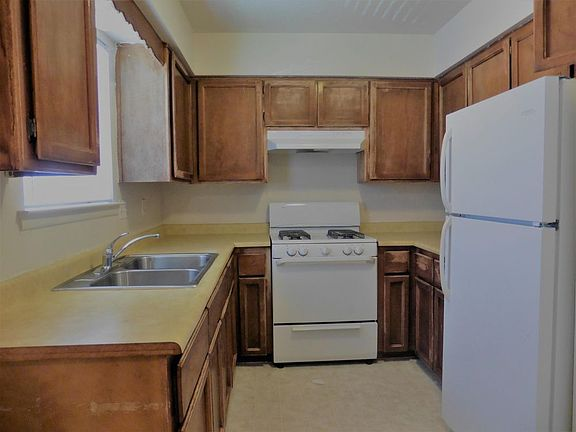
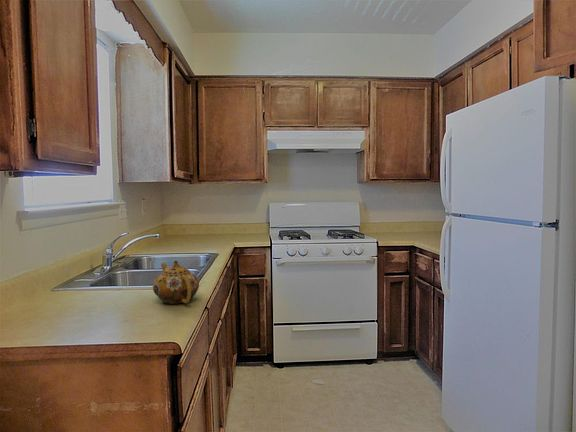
+ teapot [152,260,200,305]
